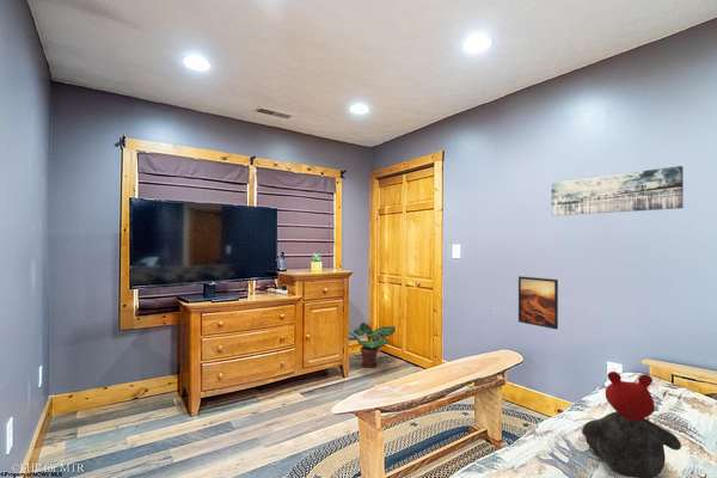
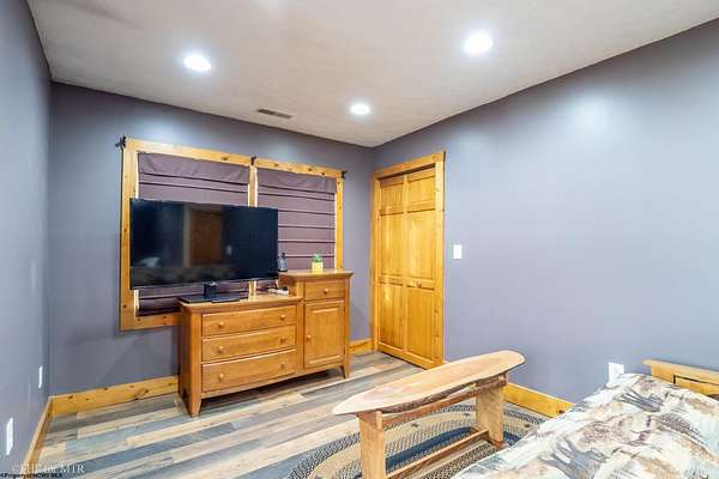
- wall art [551,165,685,216]
- teddy bear [581,370,682,478]
- potted plant [348,321,397,369]
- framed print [517,275,559,331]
